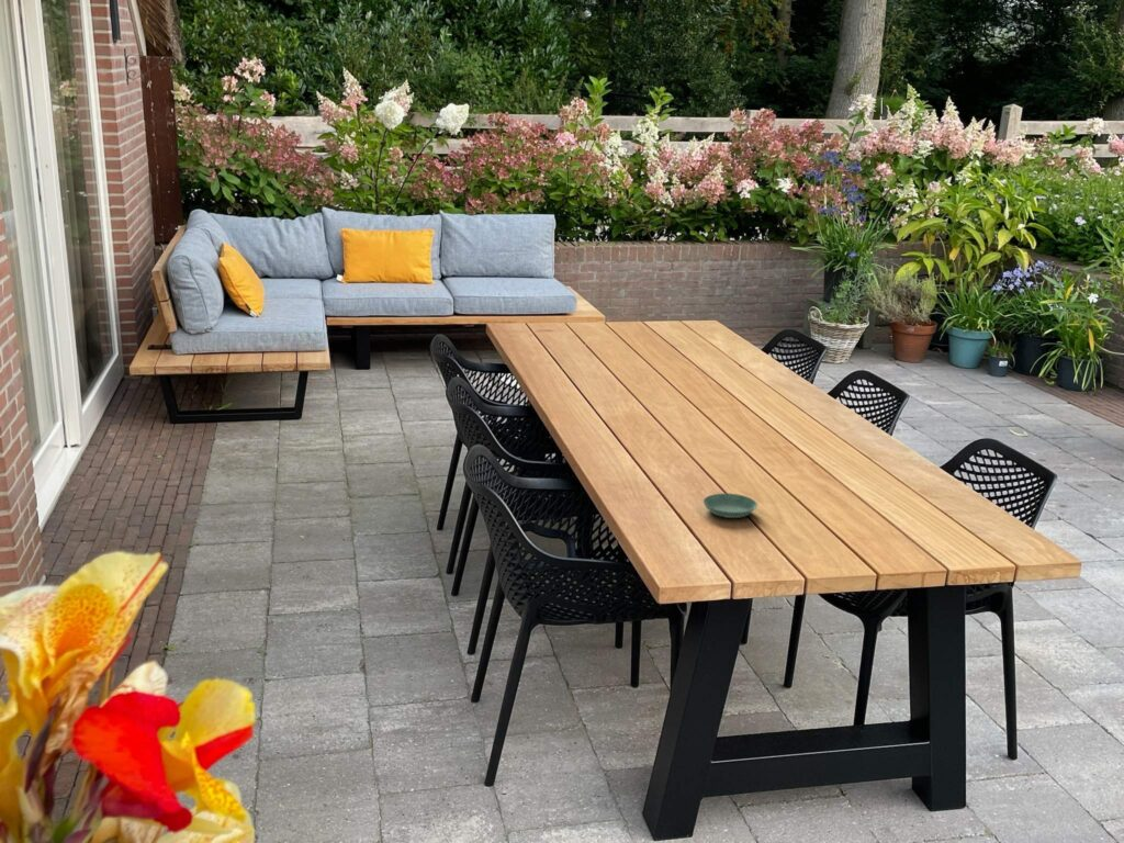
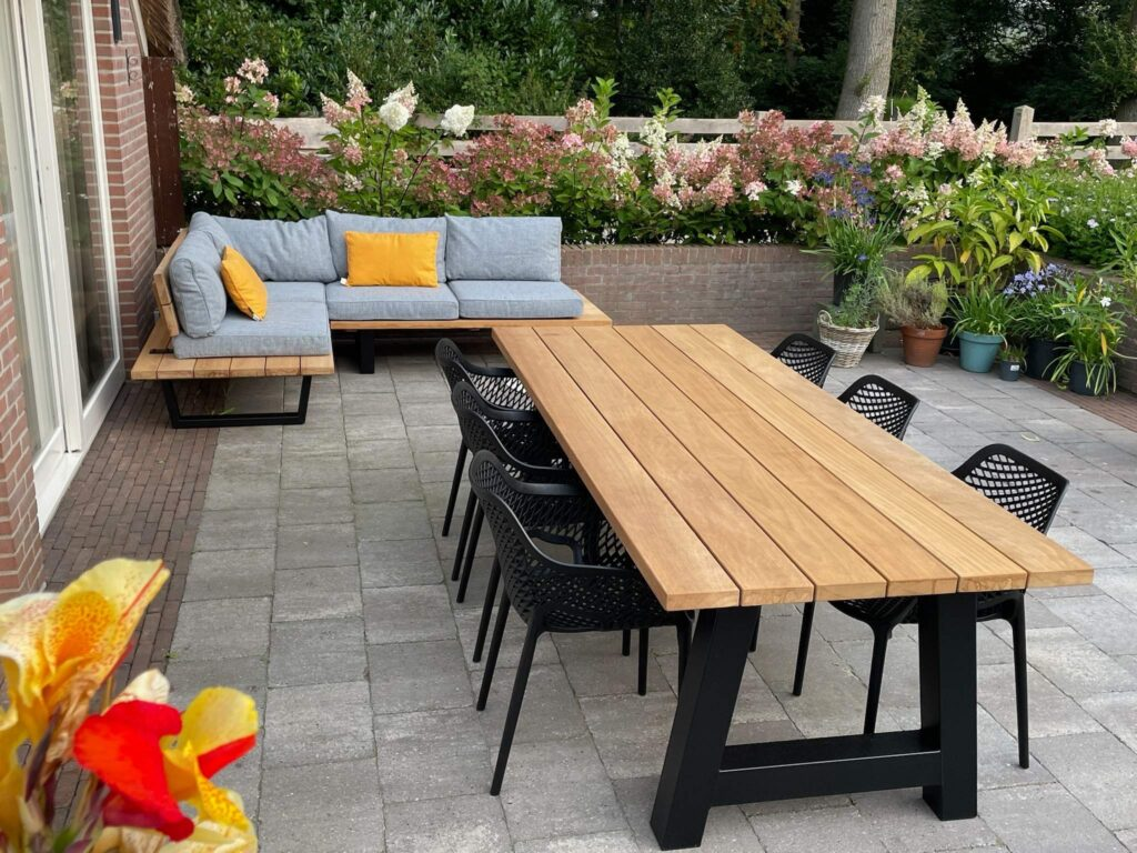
- saucer [702,493,758,519]
